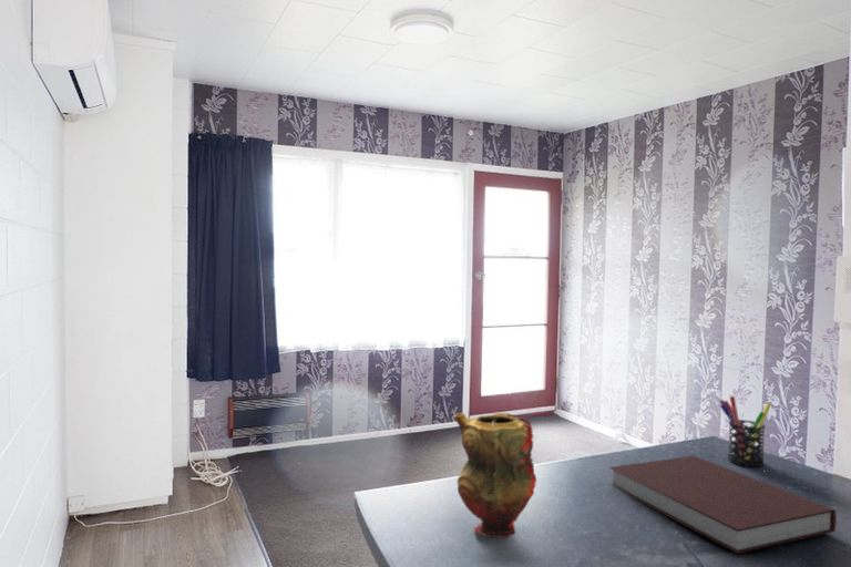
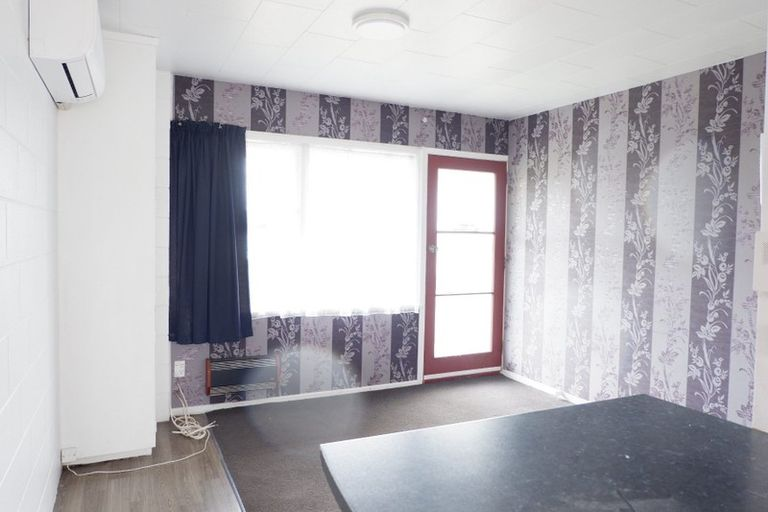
- notebook [608,455,838,555]
- pen holder [718,395,771,467]
- teapot [452,412,537,539]
